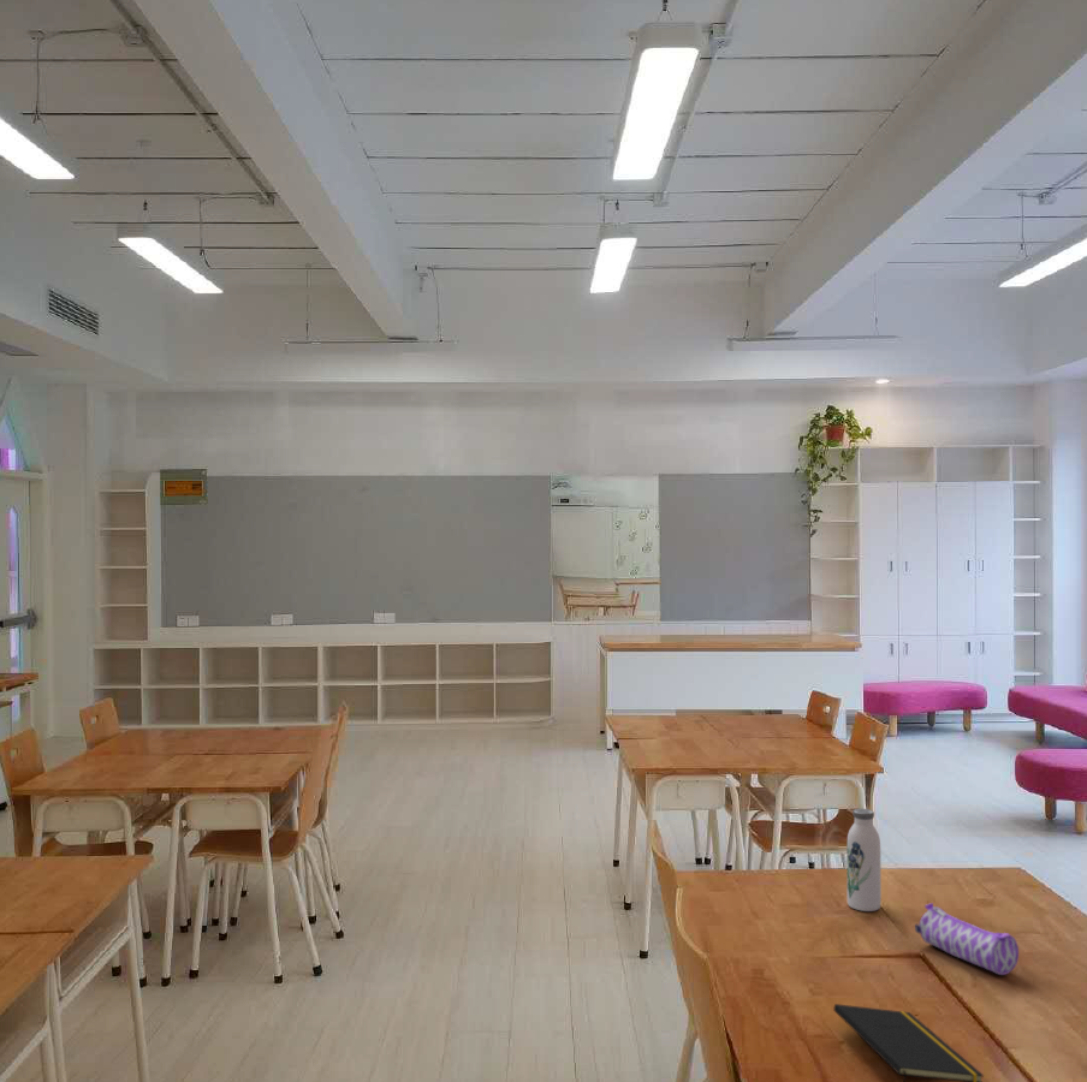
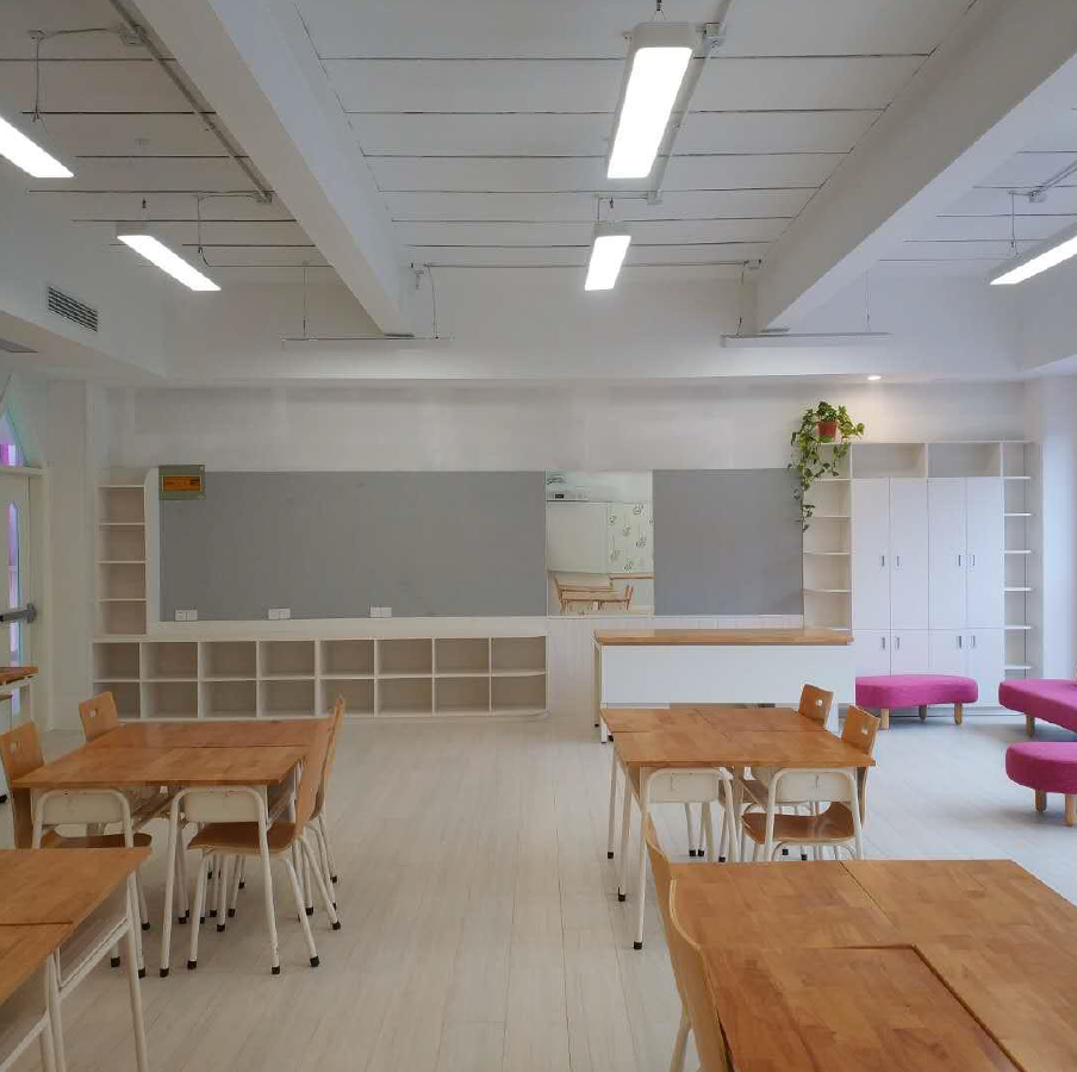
- water bottle [845,808,883,912]
- notepad [832,1003,985,1082]
- pencil case [914,902,1020,976]
